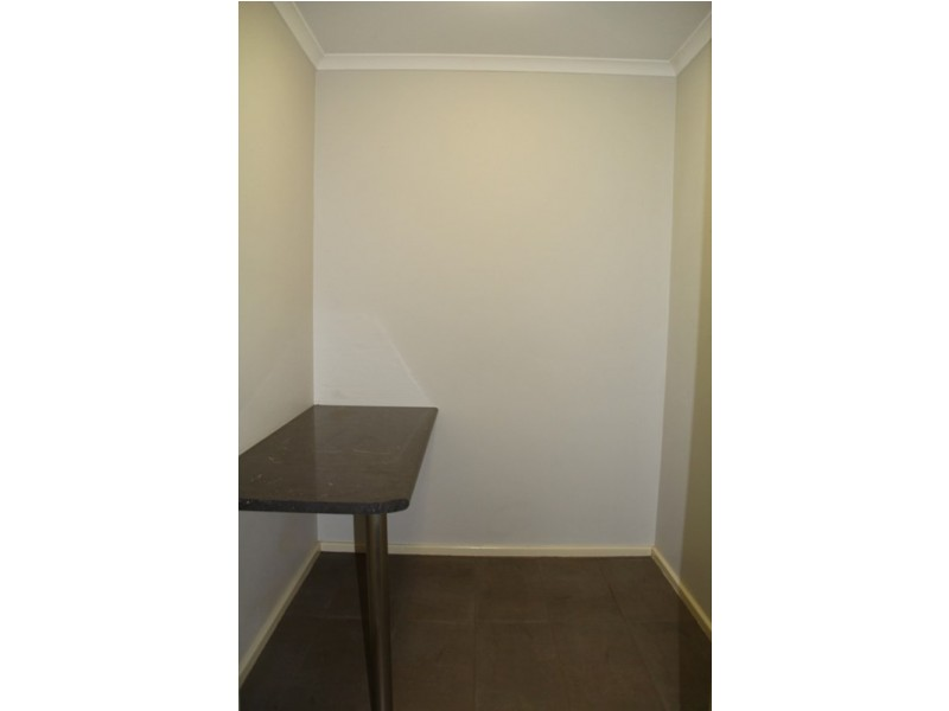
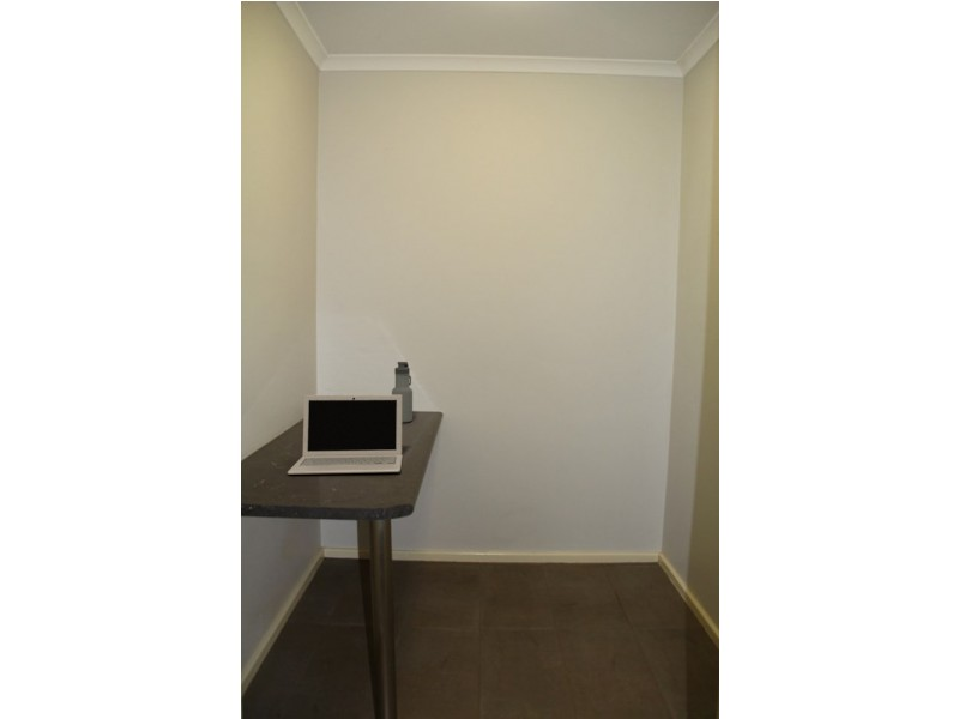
+ laptop [287,394,404,476]
+ water bottle [391,361,414,423]
